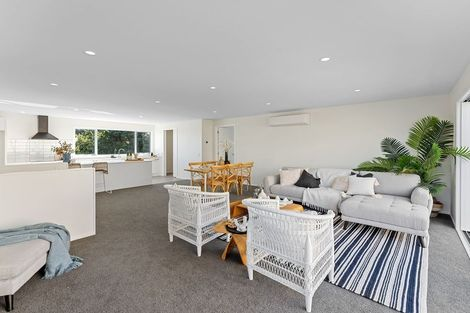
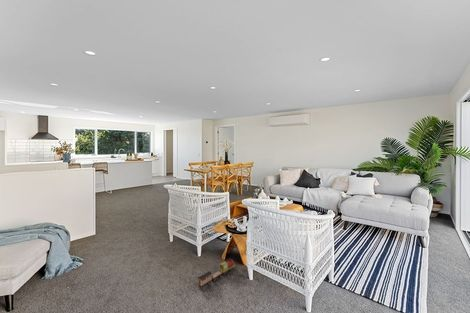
+ toy train [196,258,236,289]
